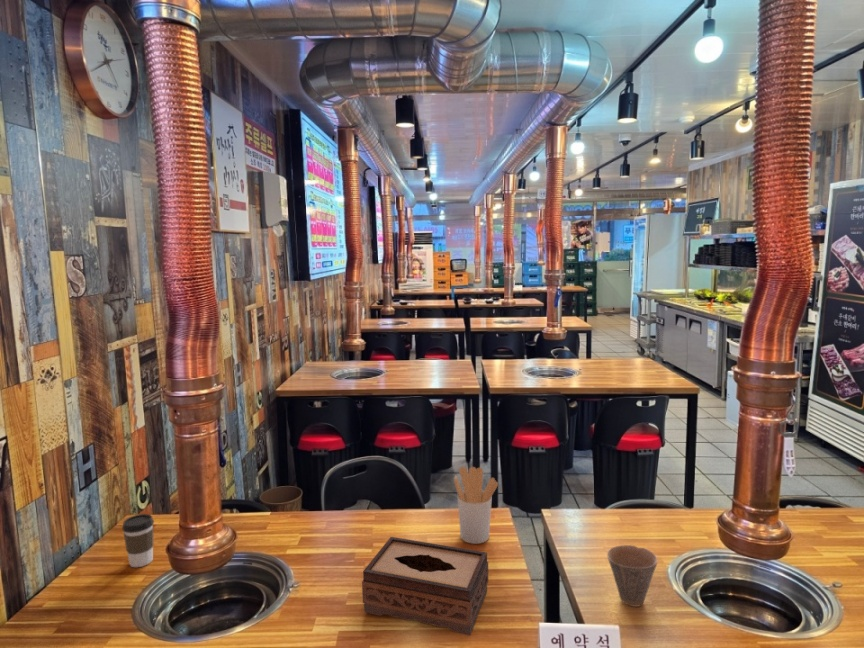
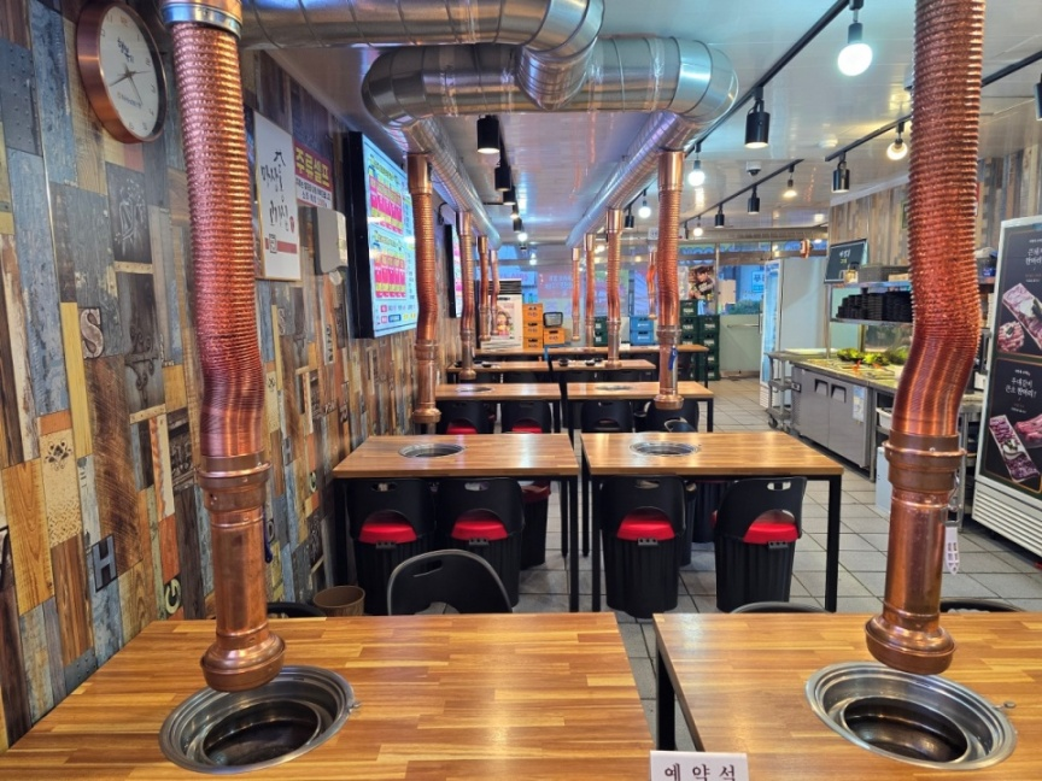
- coffee cup [121,513,155,568]
- cup [606,544,658,608]
- utensil holder [453,466,499,545]
- tissue box [361,536,489,636]
